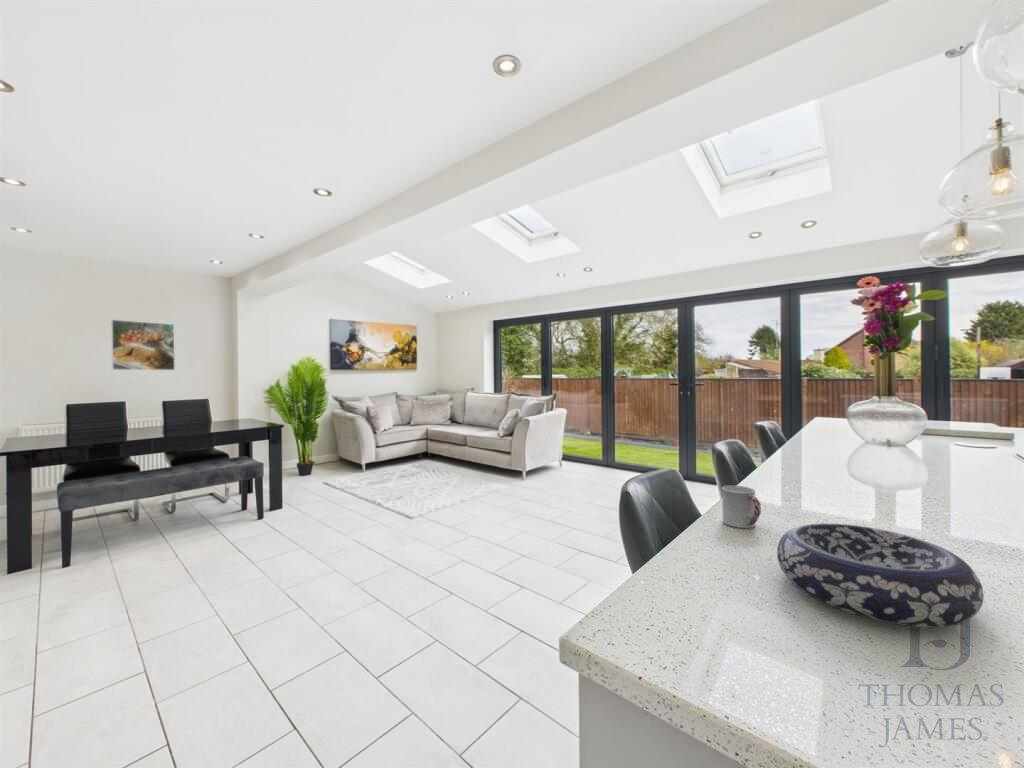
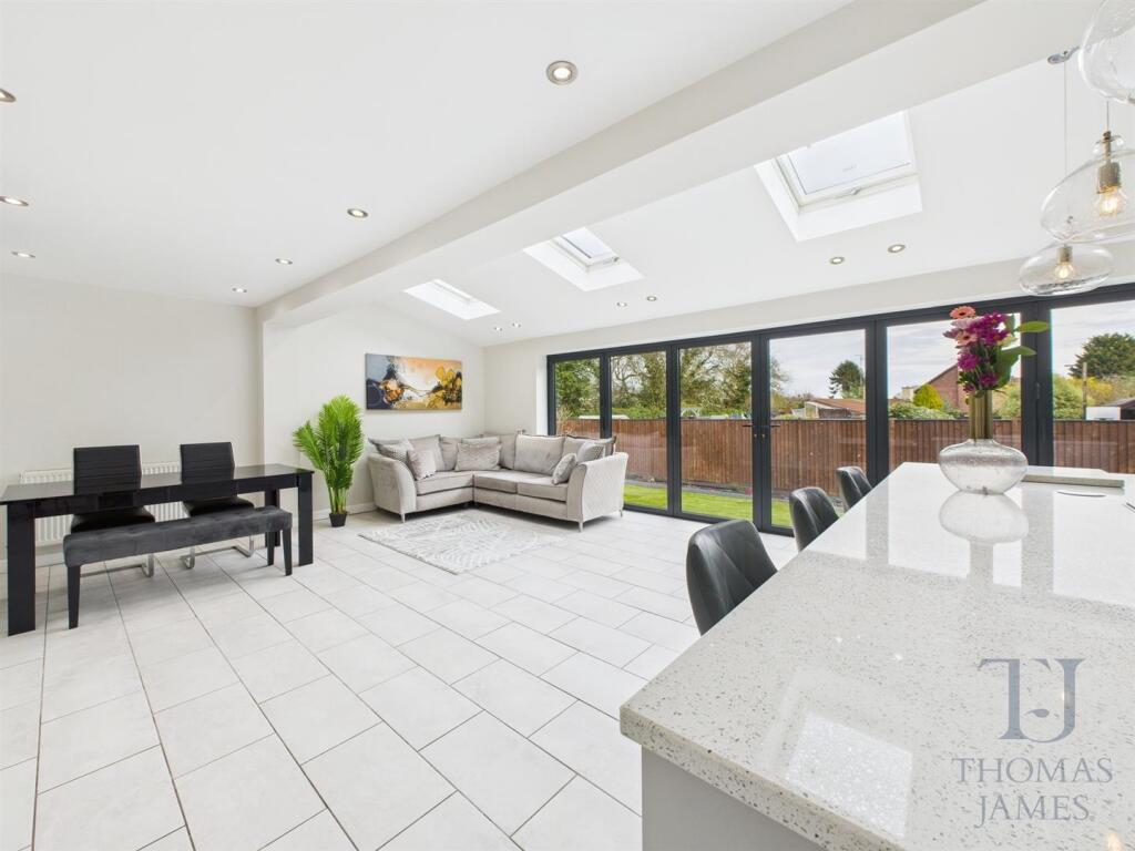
- decorative bowl [776,522,985,628]
- cup [721,485,762,529]
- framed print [110,319,176,371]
